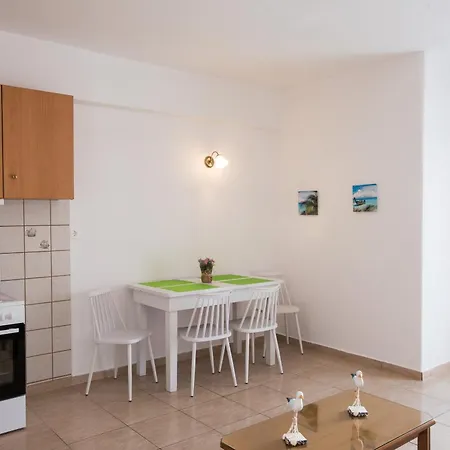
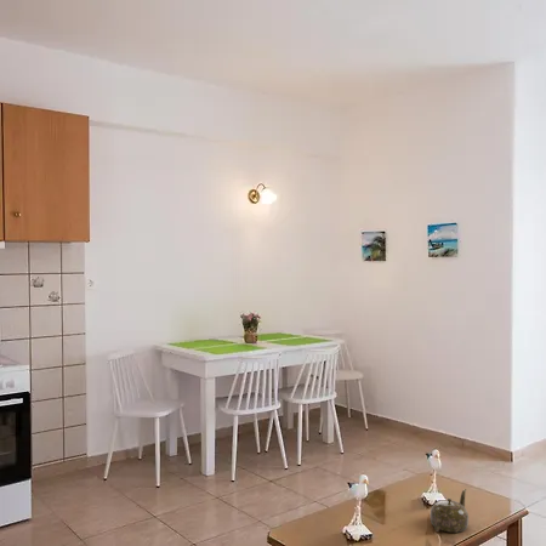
+ teapot [430,488,470,534]
